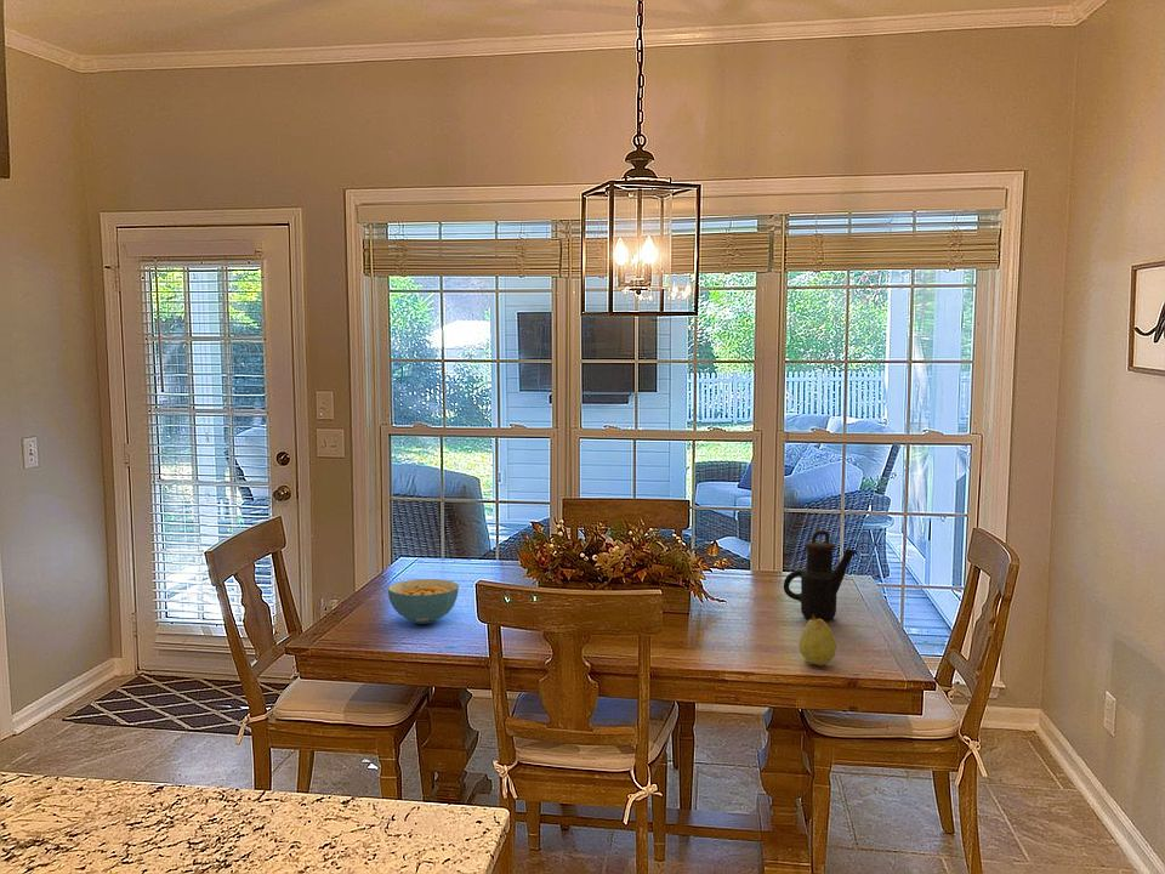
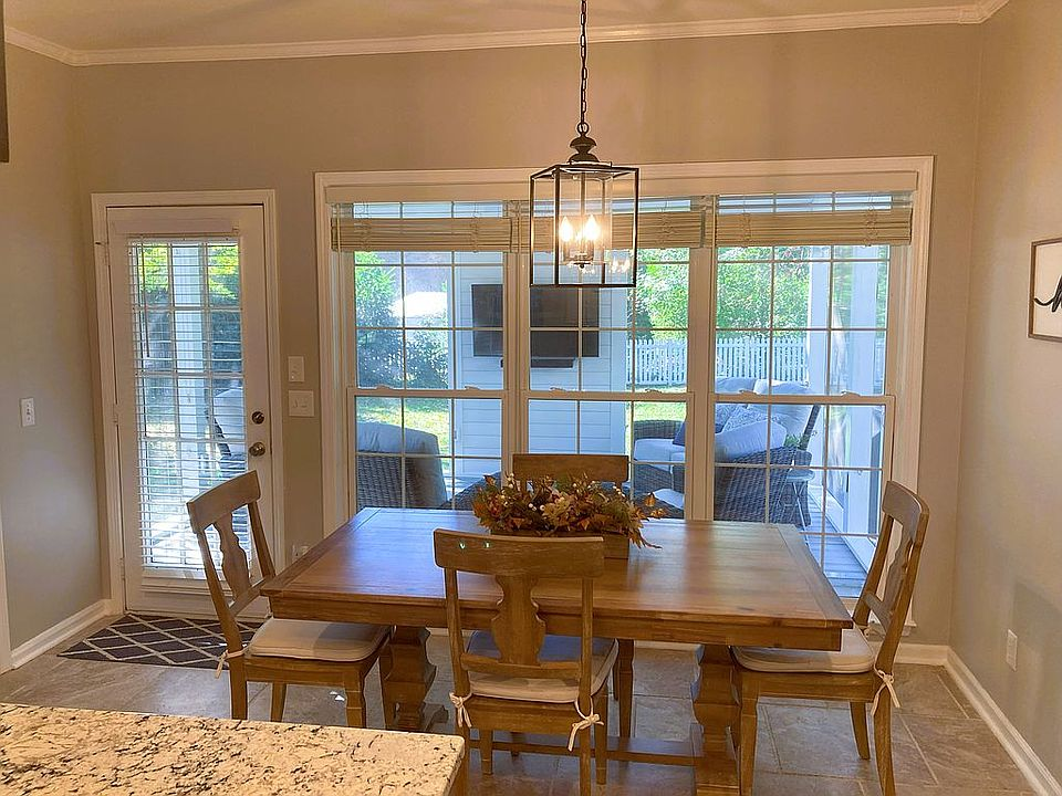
- fruit [799,615,837,666]
- teapot [783,529,858,623]
- cereal bowl [387,578,460,625]
